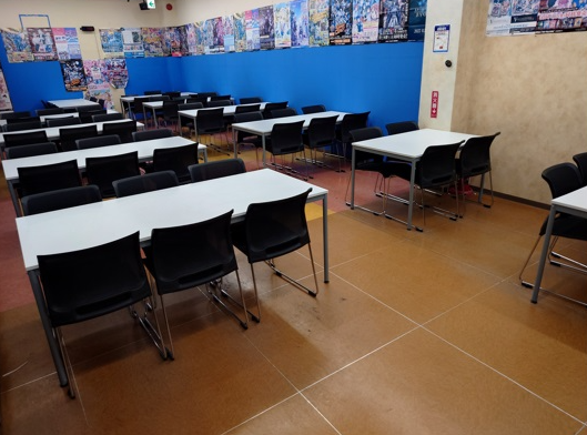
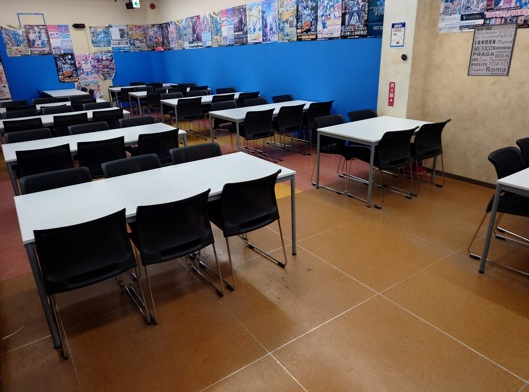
+ wall art [466,22,520,77]
